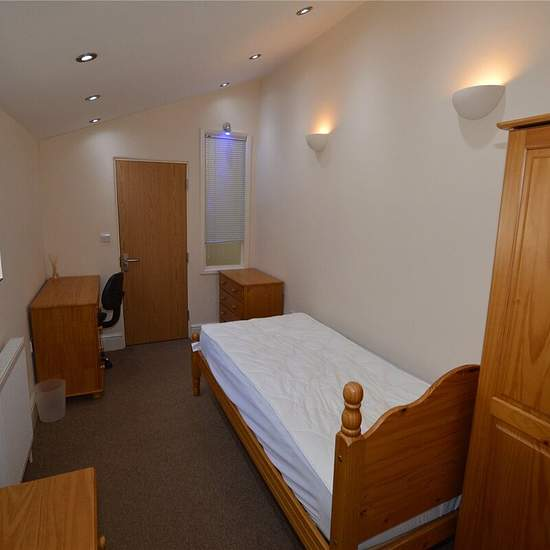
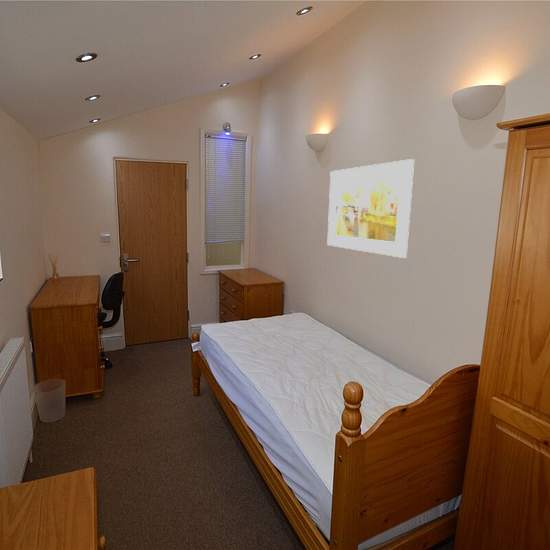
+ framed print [326,158,415,259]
